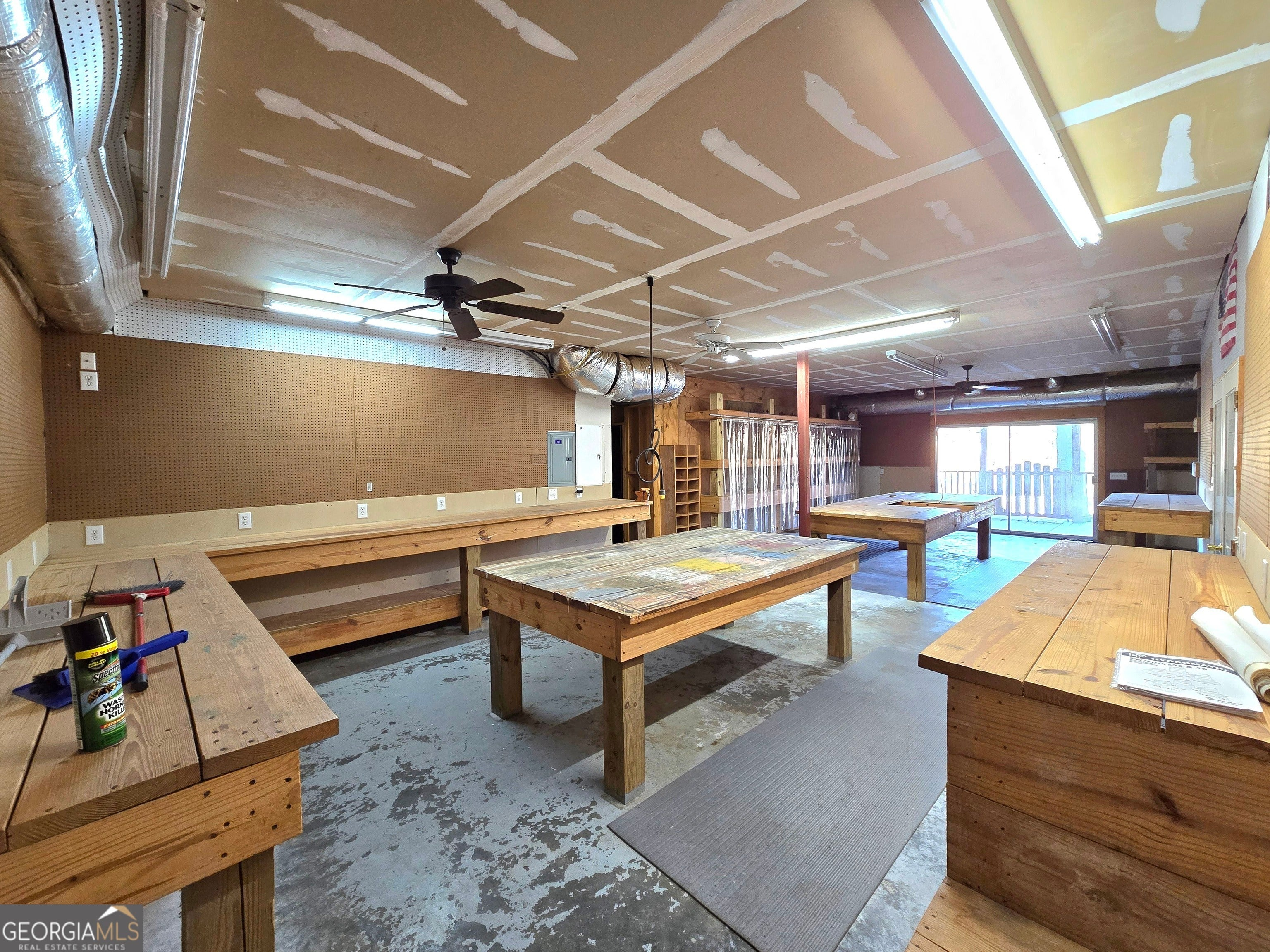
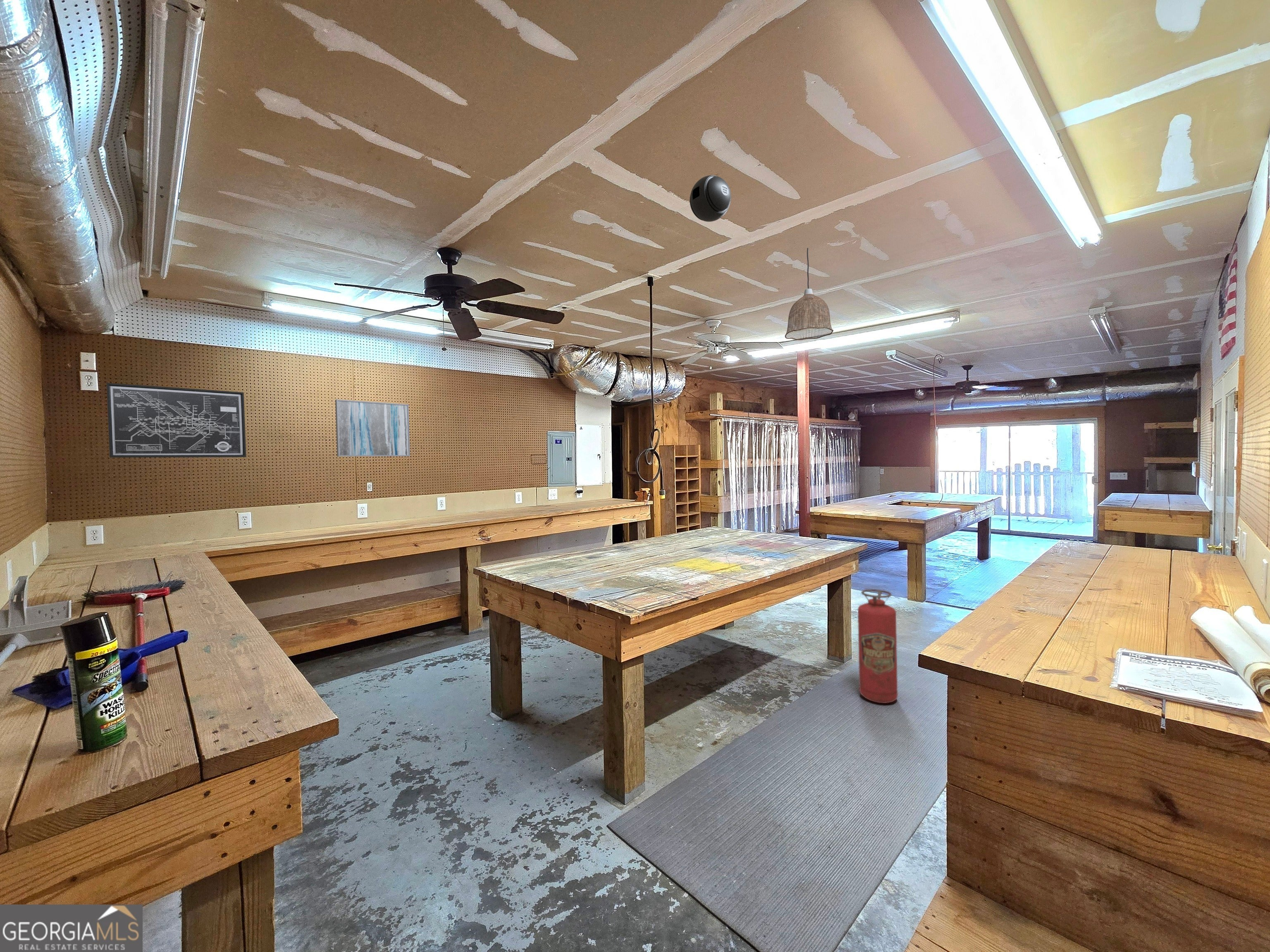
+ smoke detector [689,175,731,222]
+ fire extinguisher [857,589,898,704]
+ wall art [106,383,246,458]
+ pendant lamp [785,248,834,340]
+ wall art [335,399,411,457]
